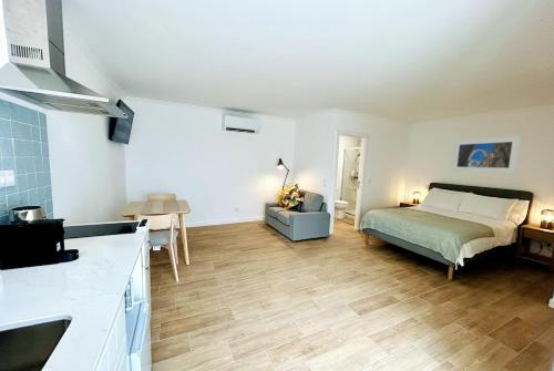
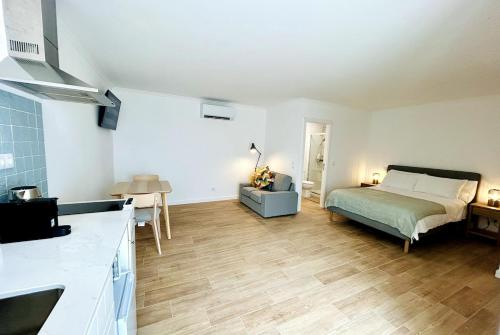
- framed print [450,134,523,175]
